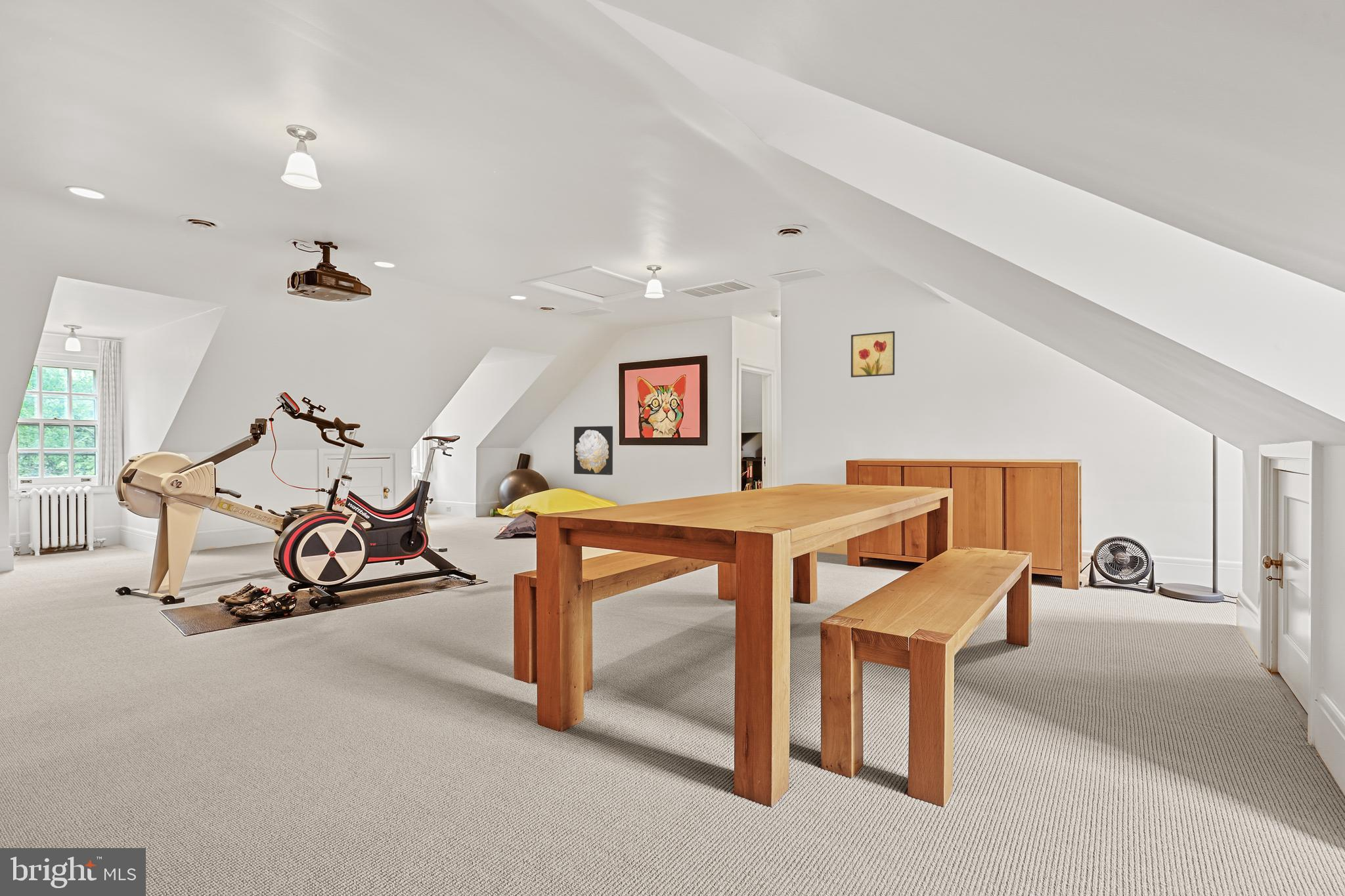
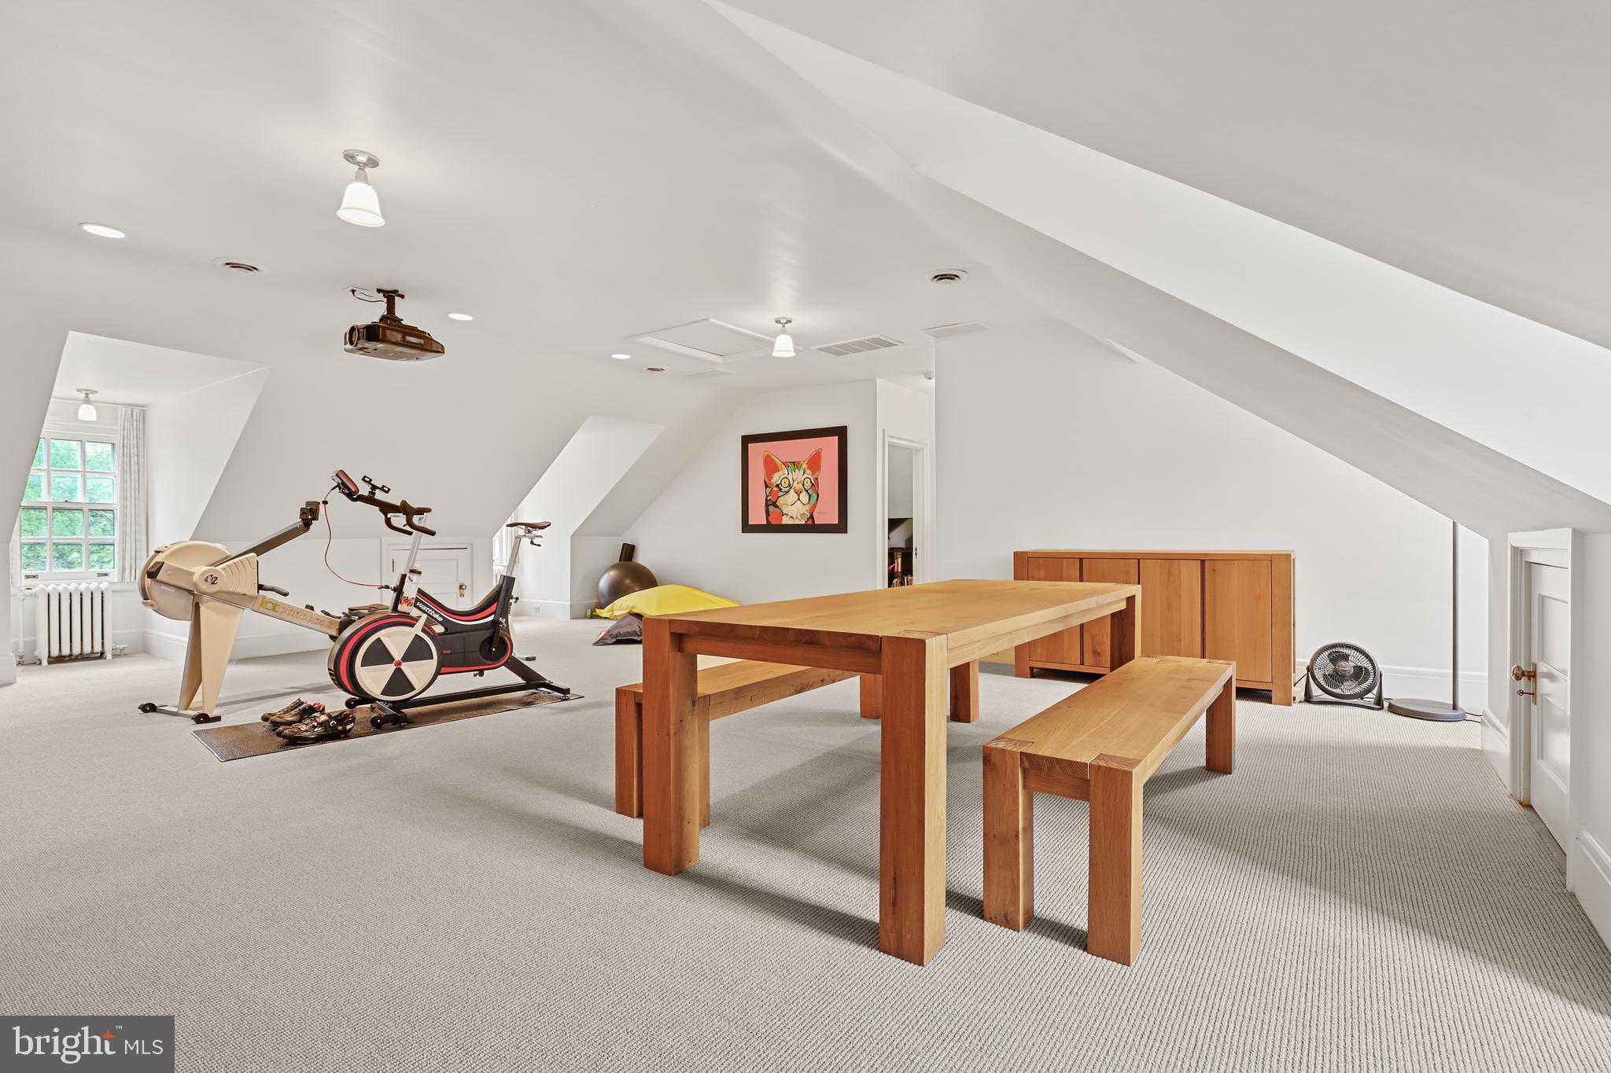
- wall art [850,330,895,378]
- wall art [573,425,613,476]
